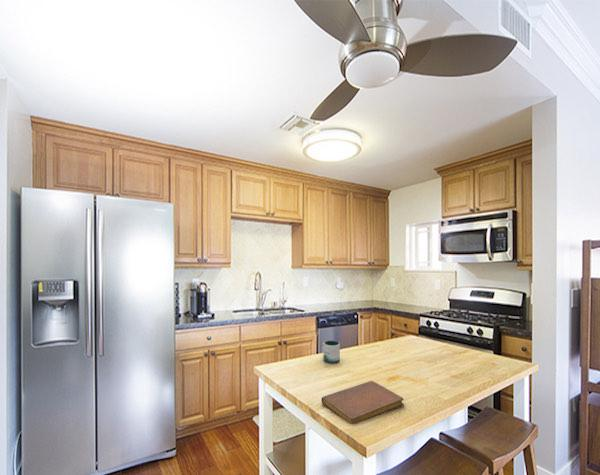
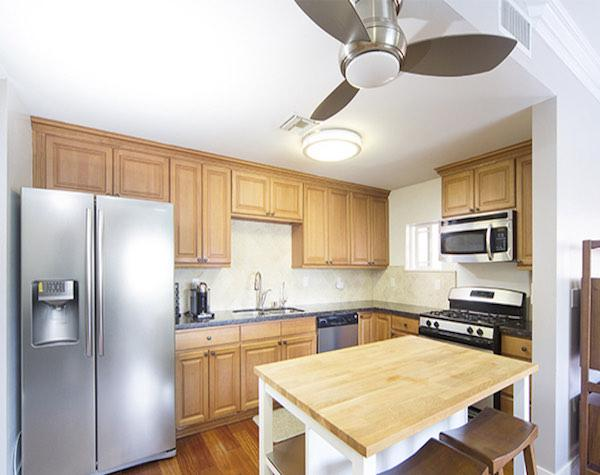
- notebook [320,380,405,424]
- mug [321,340,341,365]
